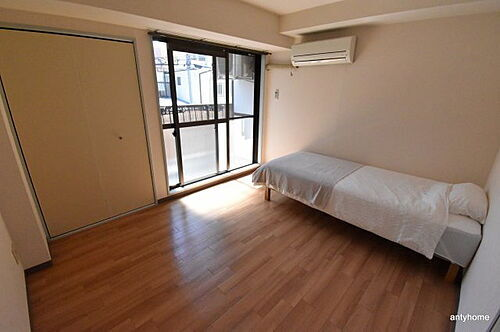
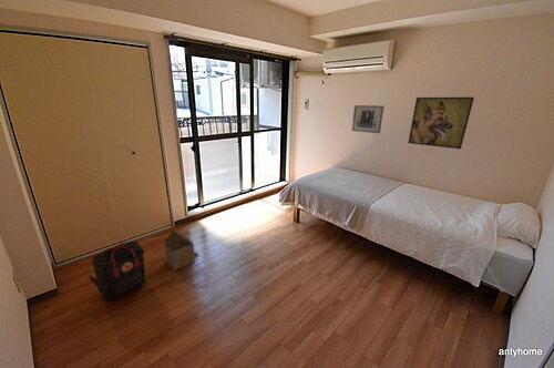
+ wall art [350,104,384,134]
+ toy house [163,228,199,272]
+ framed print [407,96,475,150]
+ backpack [88,239,146,303]
